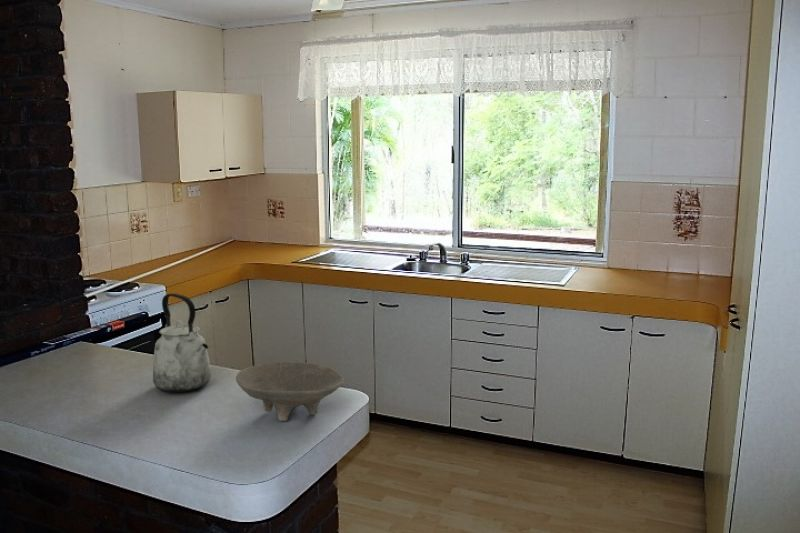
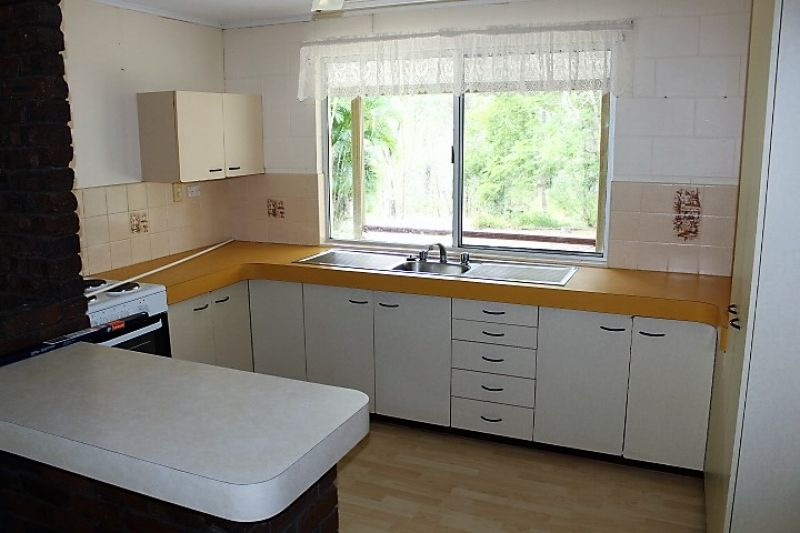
- bowl [235,361,346,422]
- kettle [152,292,212,393]
